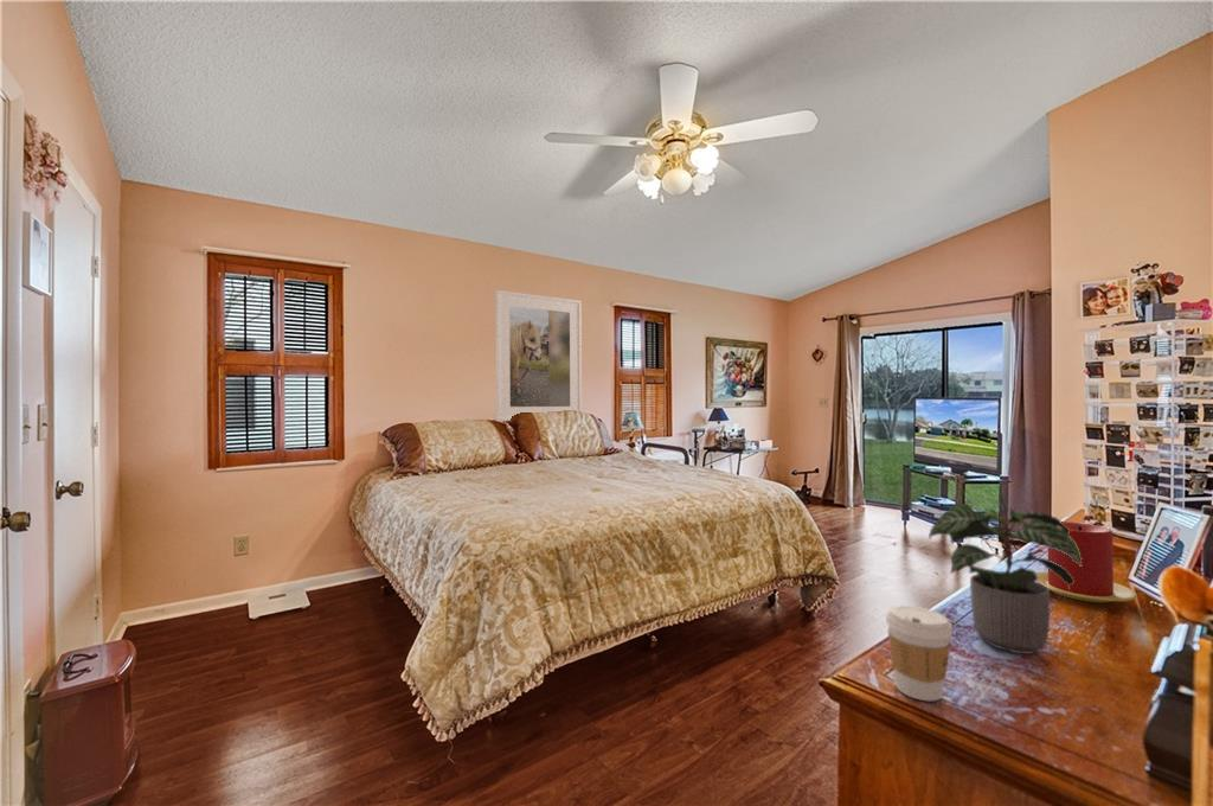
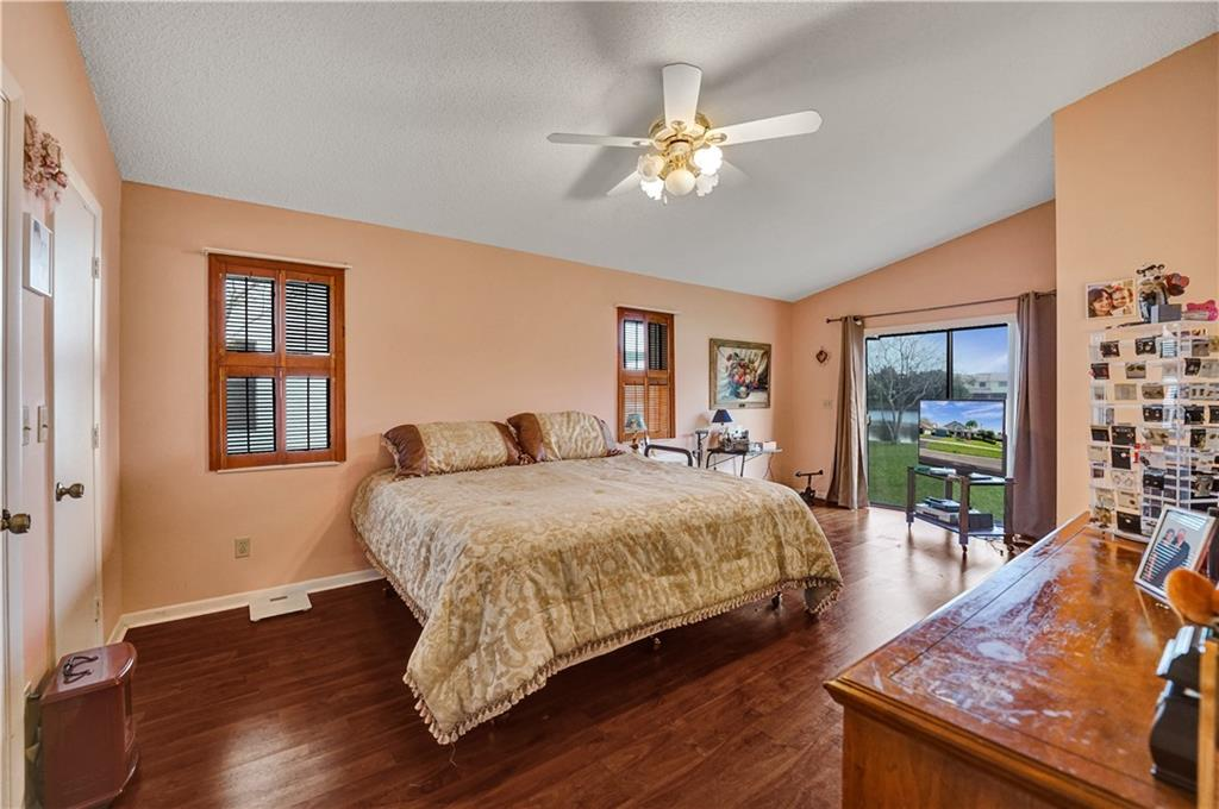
- candle [1035,520,1138,603]
- potted plant [928,501,1083,655]
- coffee cup [885,604,954,702]
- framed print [495,289,583,422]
